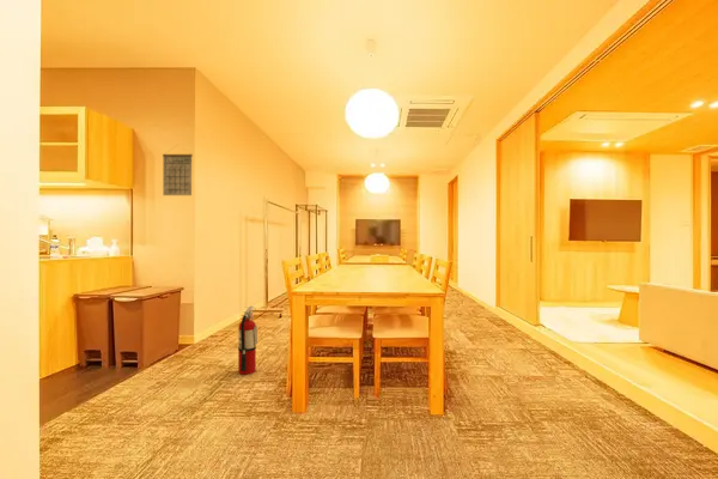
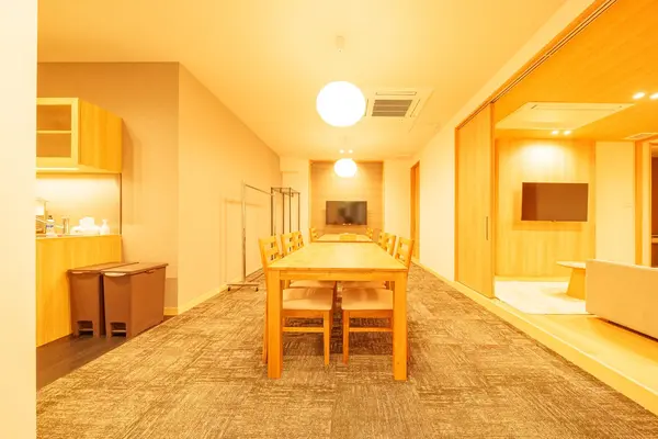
- fire extinguisher [237,305,258,376]
- calendar [162,145,194,196]
